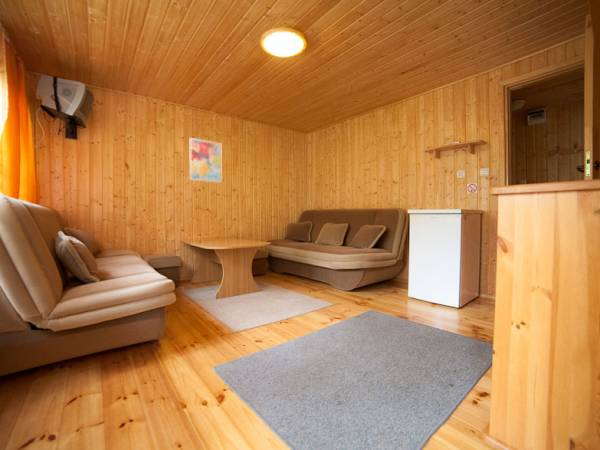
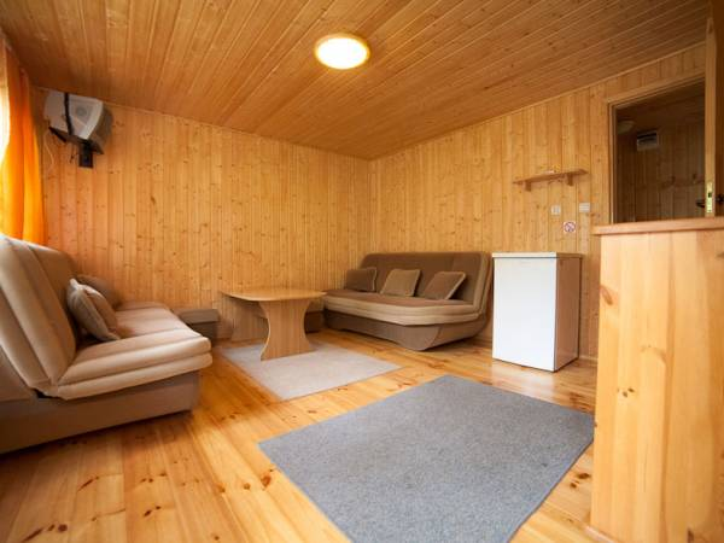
- wall art [189,137,222,184]
